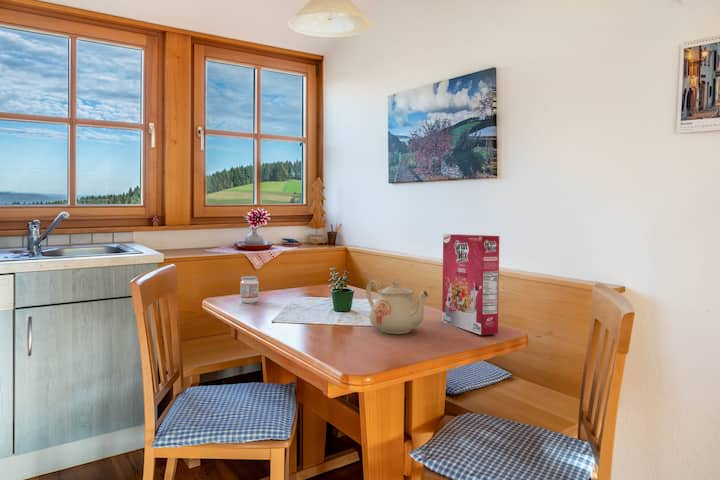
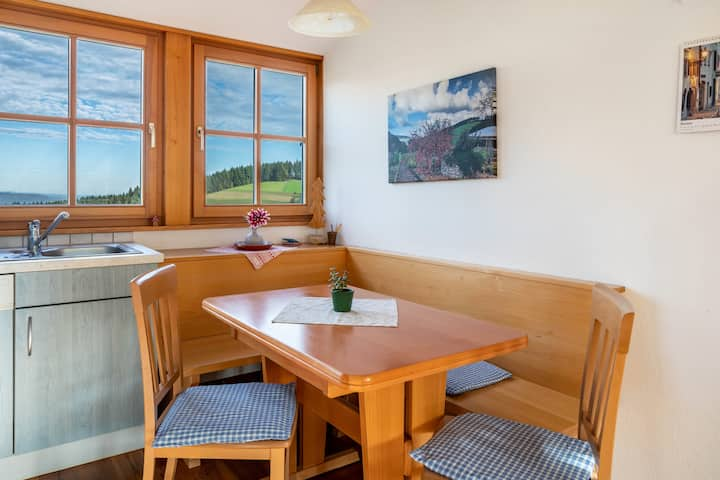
- cereal box [441,233,500,336]
- teapot [365,277,430,335]
- jam [239,275,260,304]
